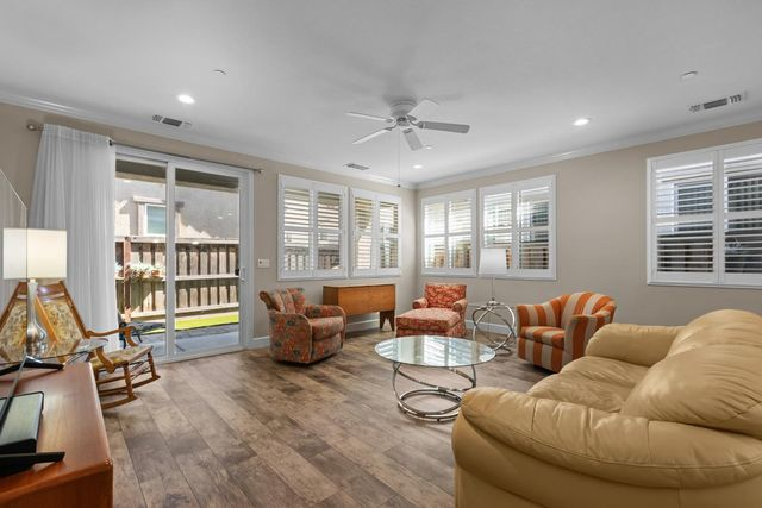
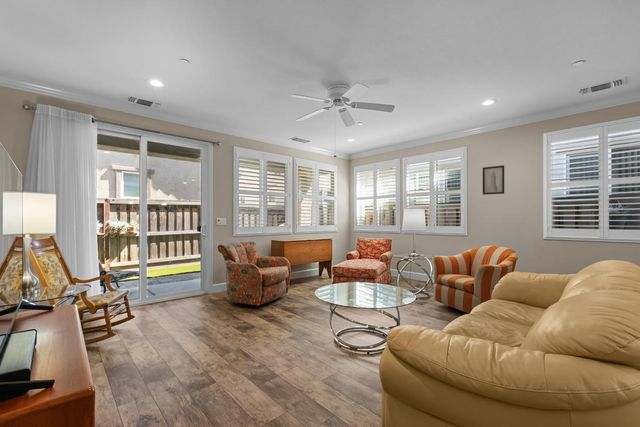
+ wall art [482,164,505,196]
